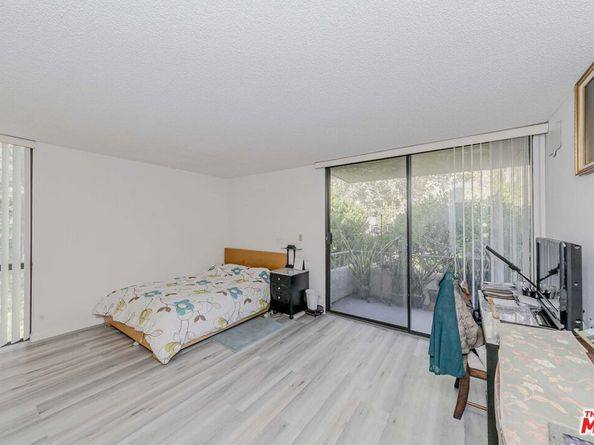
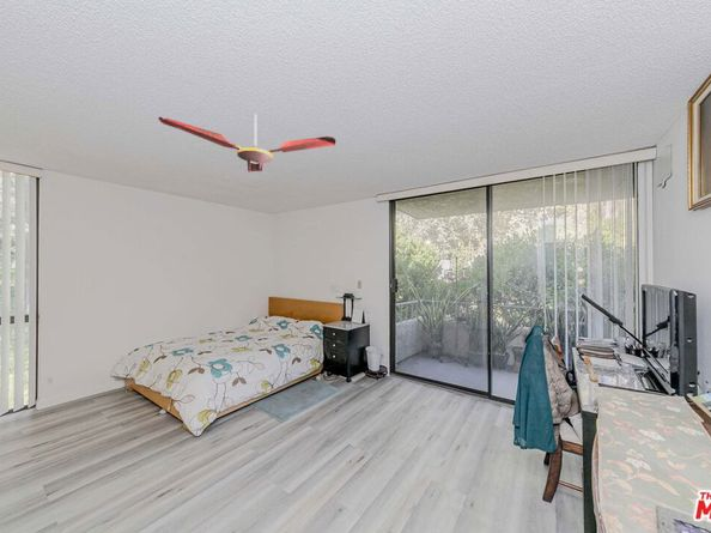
+ ceiling fan [157,114,336,174]
